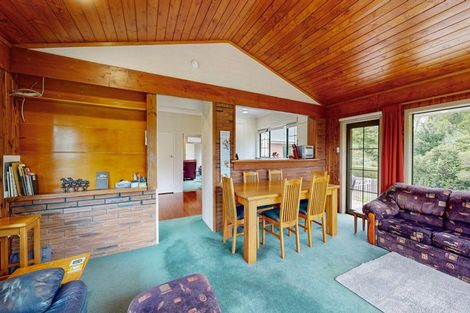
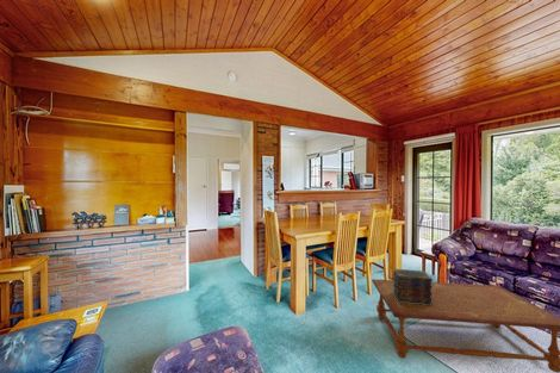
+ book stack [392,268,434,305]
+ coffee table [371,278,560,373]
